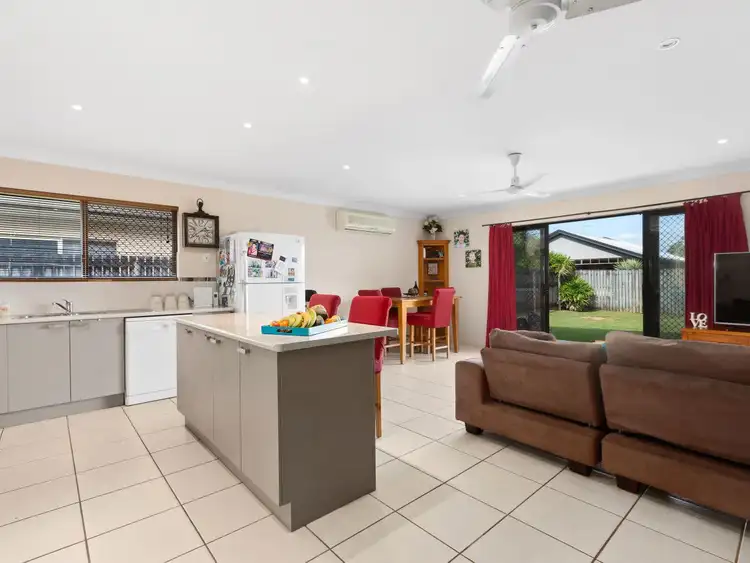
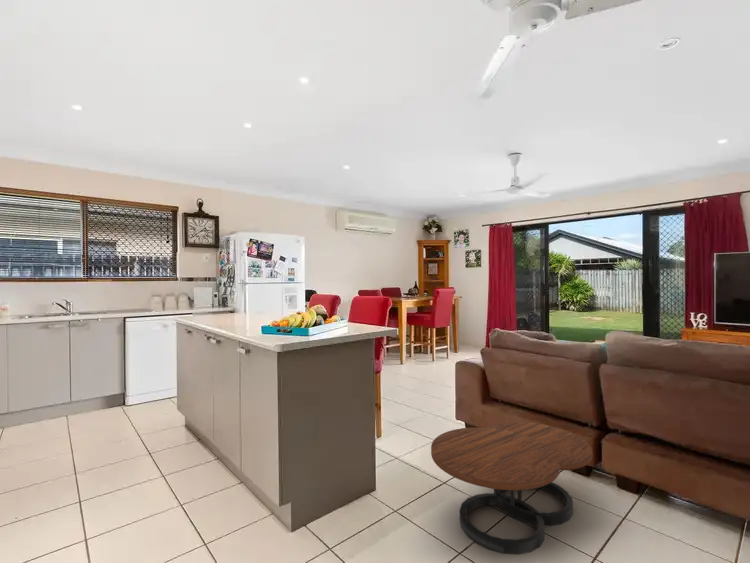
+ coffee table [430,421,593,555]
